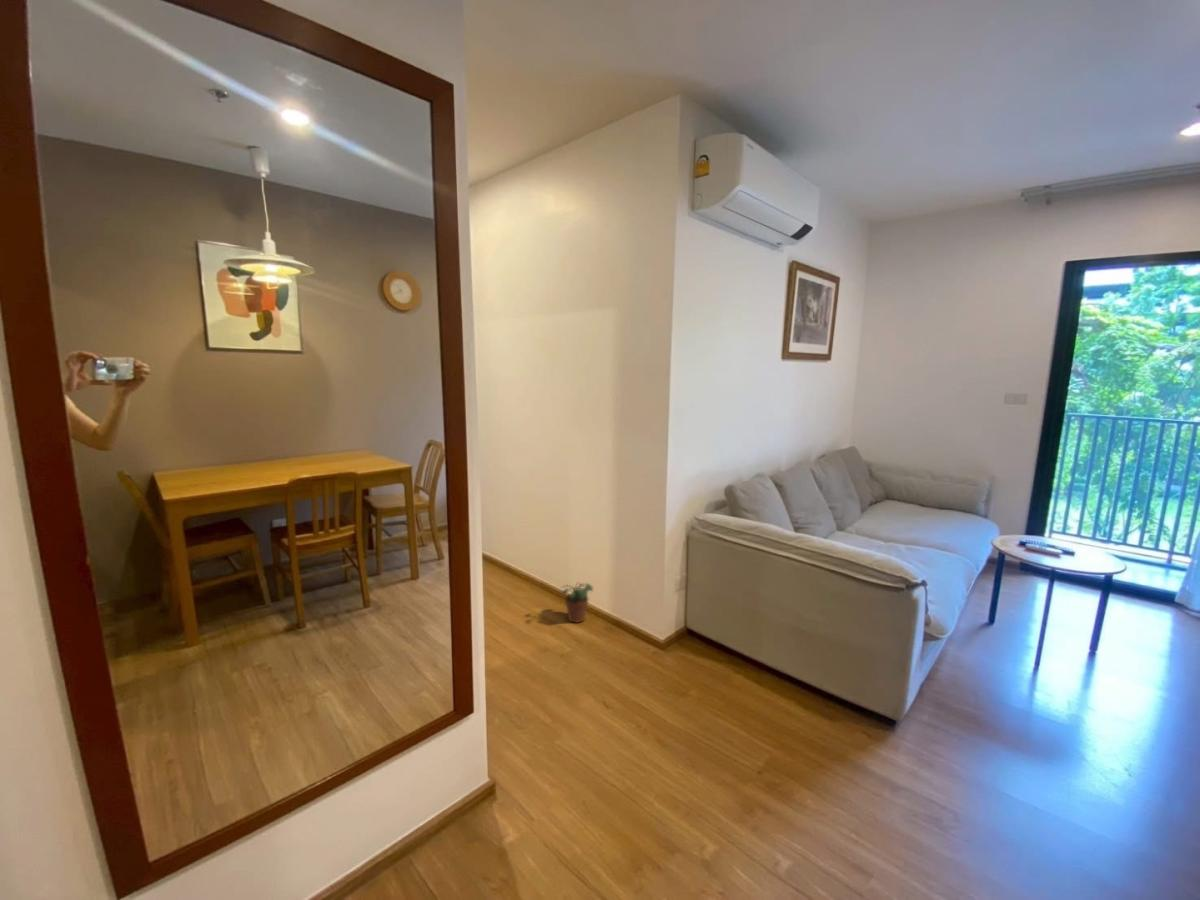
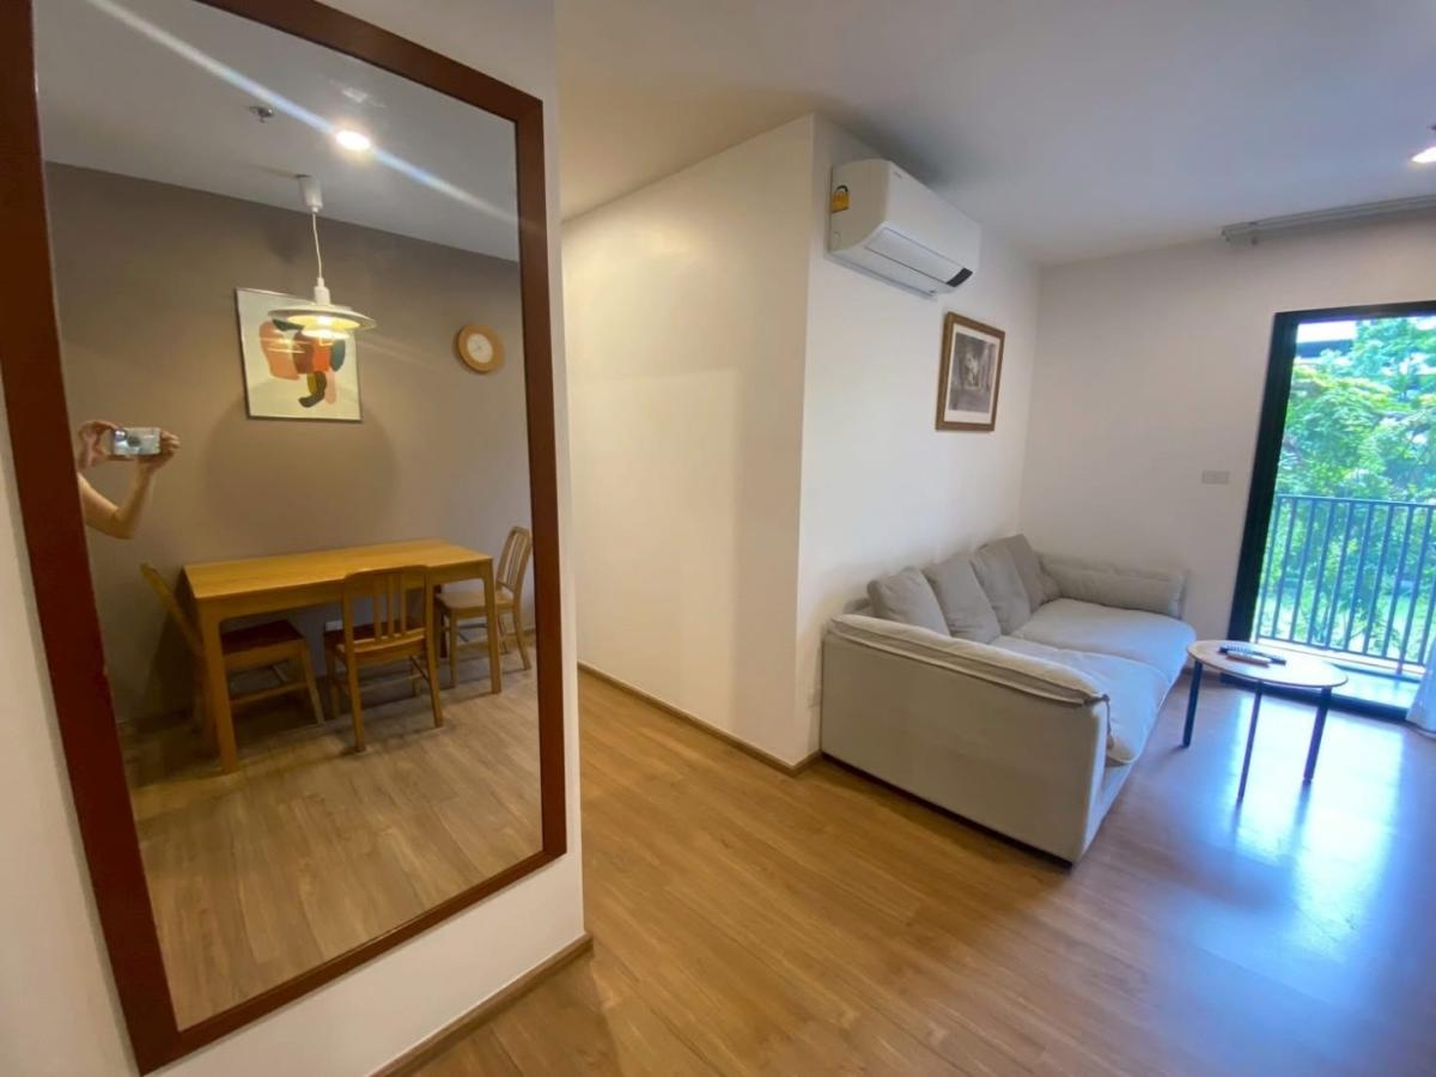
- potted plant [559,581,594,624]
